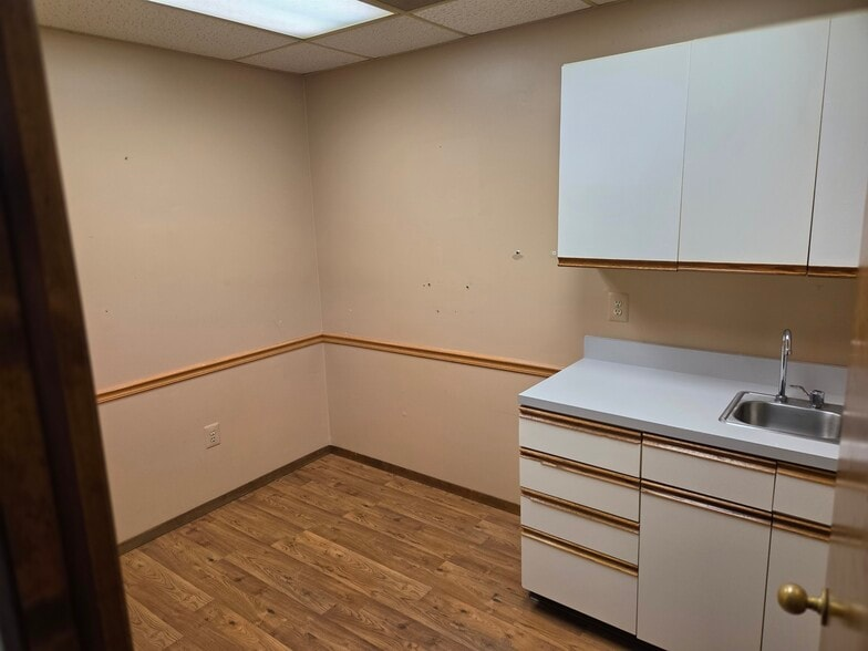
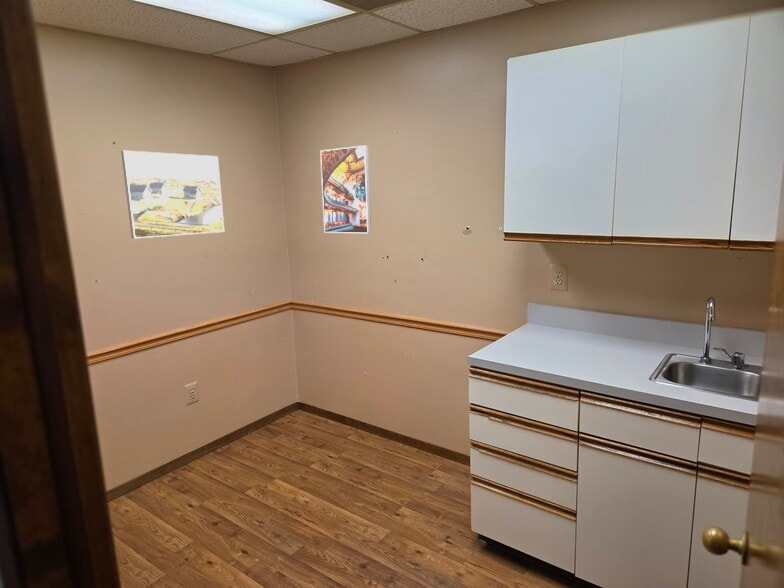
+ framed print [319,144,372,235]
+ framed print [120,150,225,240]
